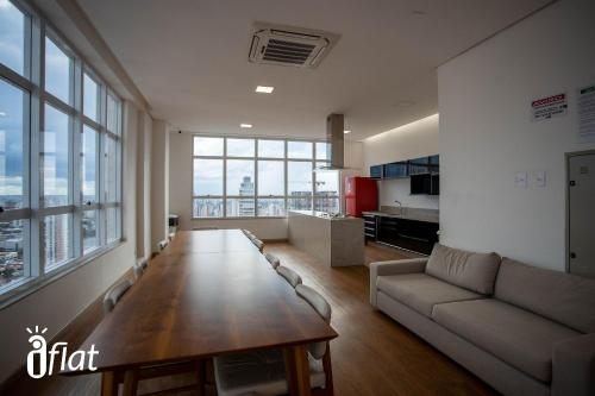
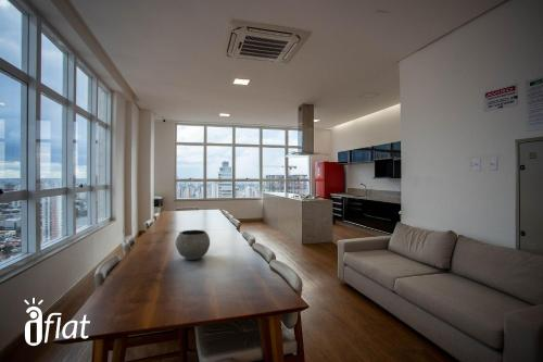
+ bowl [174,229,211,261]
